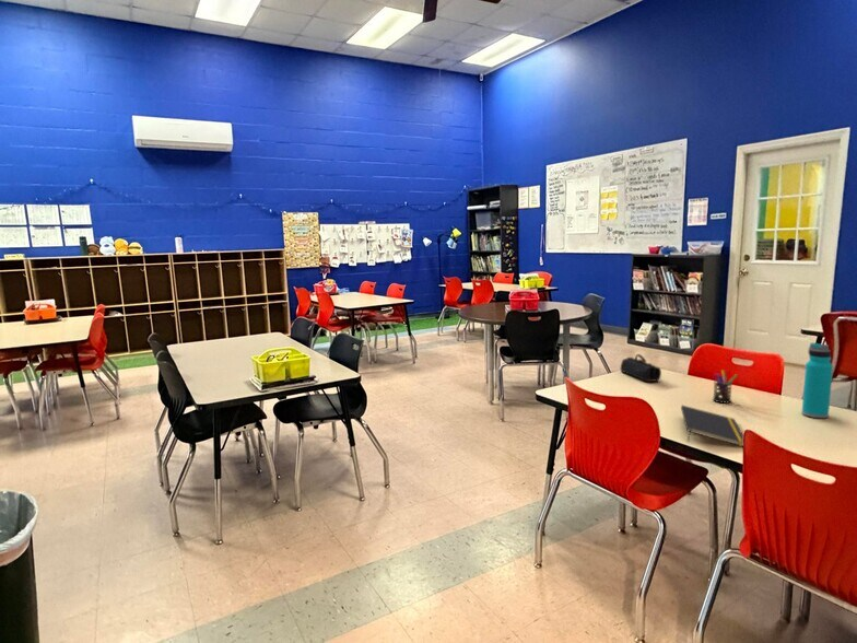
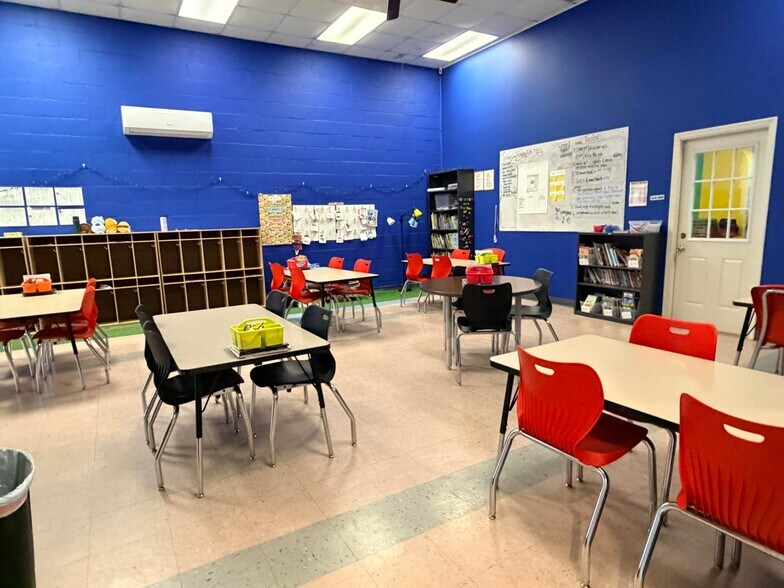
- pencil case [620,353,662,383]
- pen holder [712,369,739,404]
- notepad [680,405,744,447]
- water bottle [801,341,834,419]
